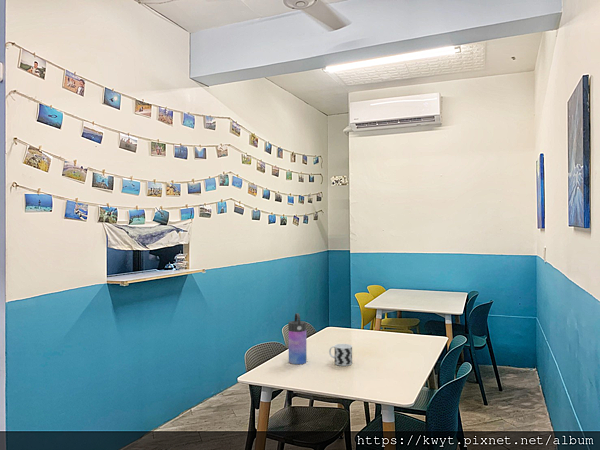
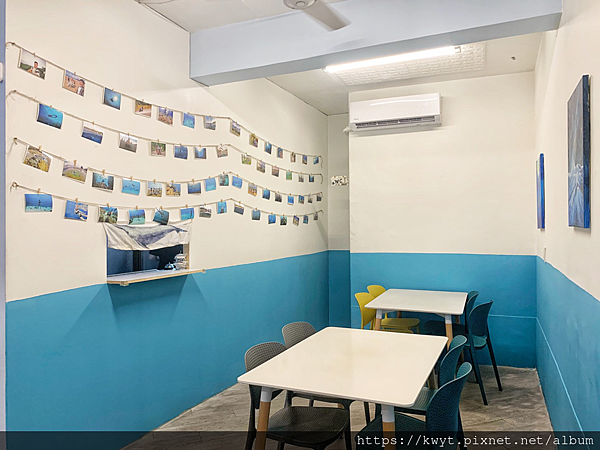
- water bottle [287,312,308,365]
- cup [328,343,353,367]
